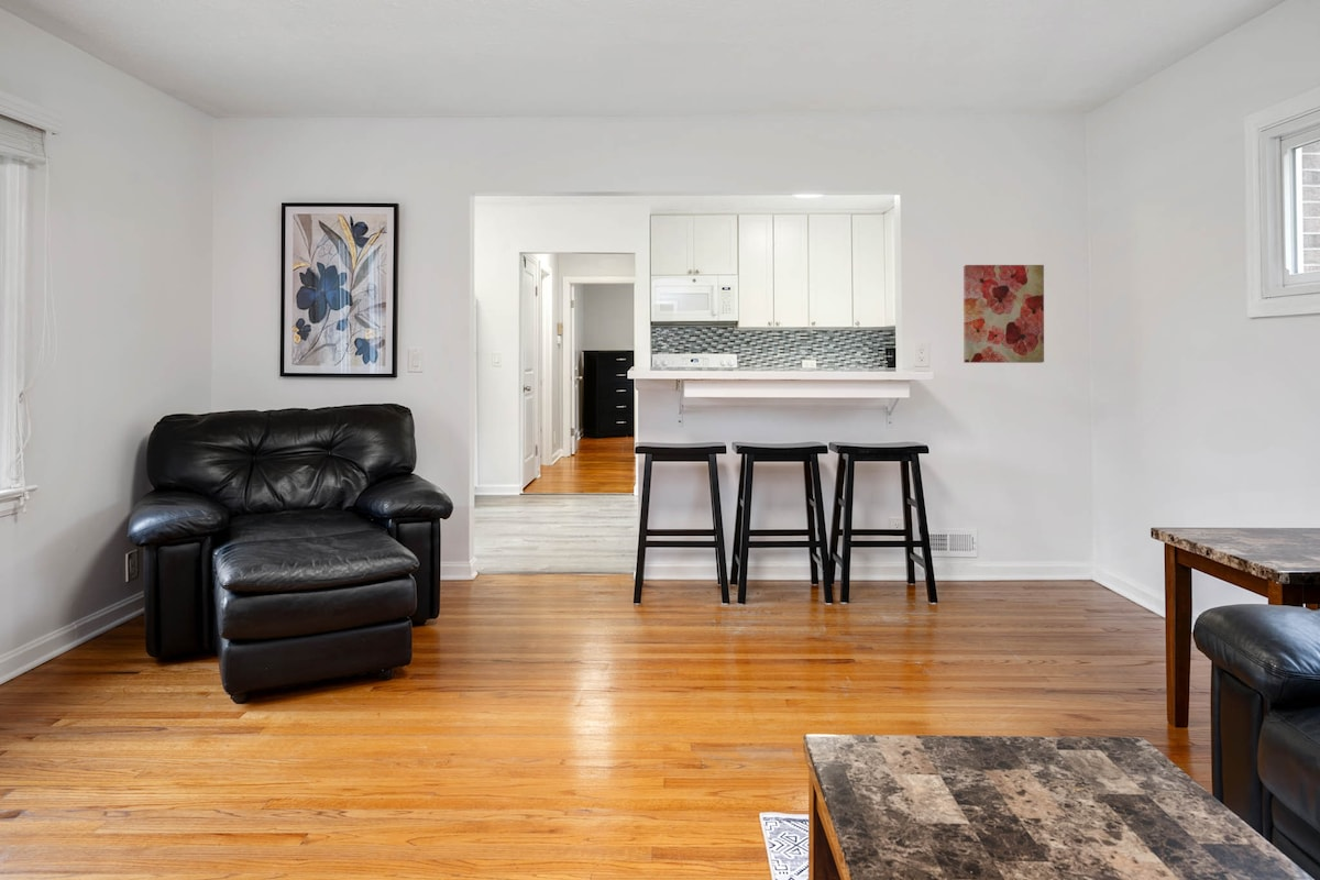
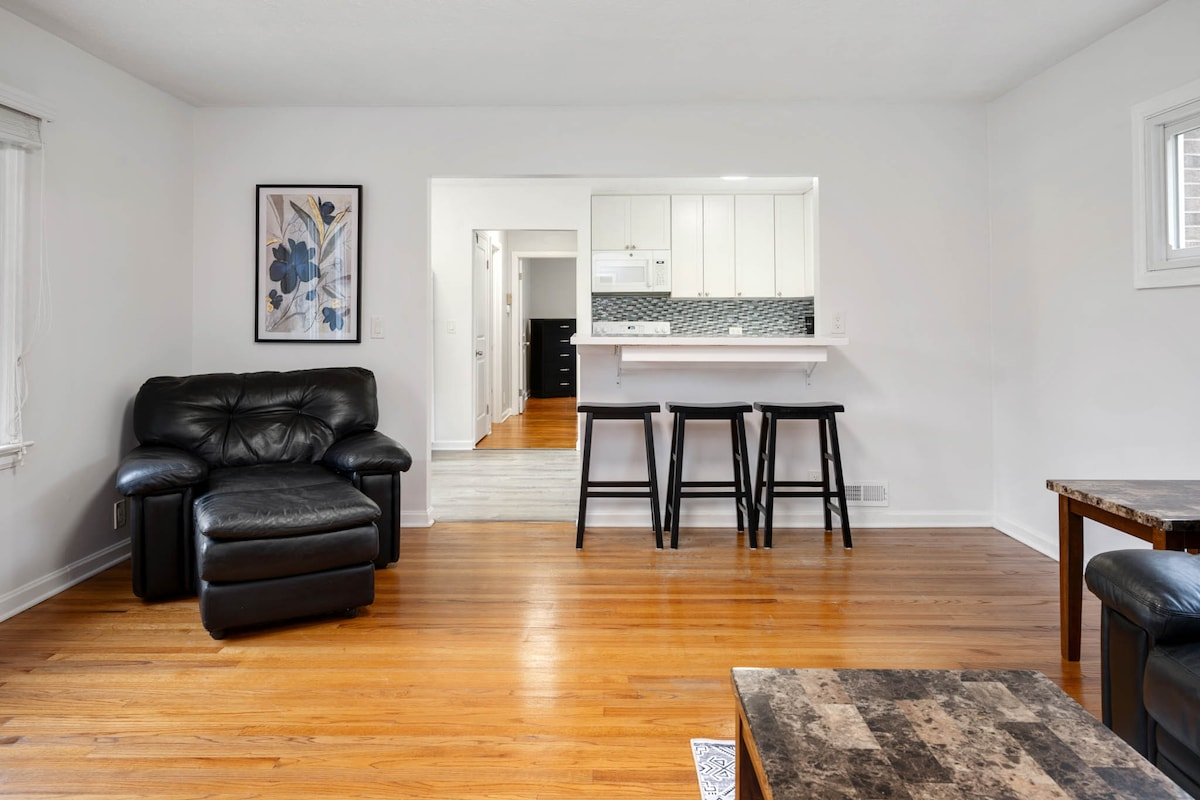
- wall art [963,264,1045,364]
